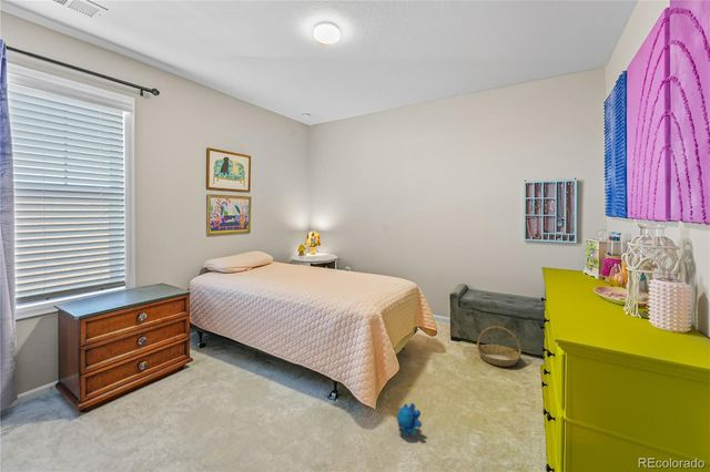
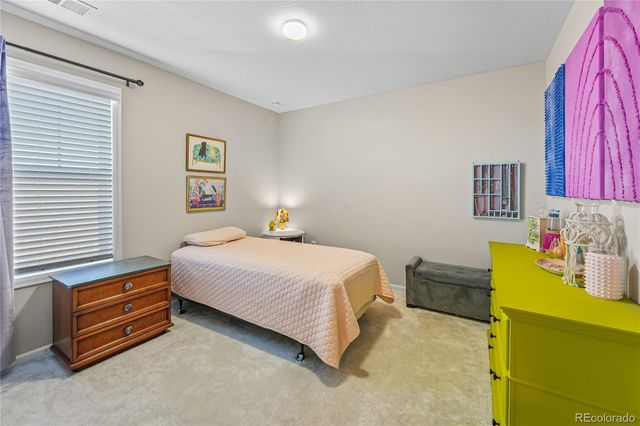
- plush toy [396,402,423,438]
- basket [476,325,523,368]
